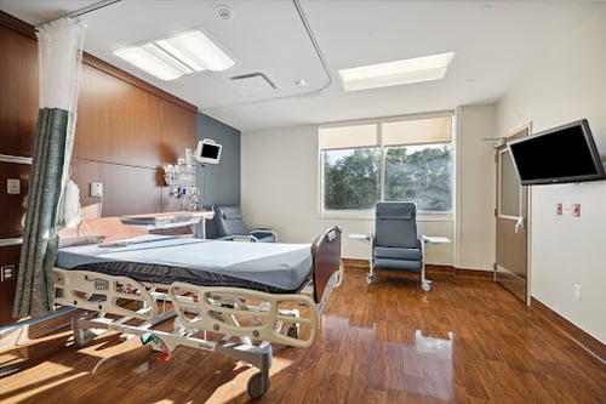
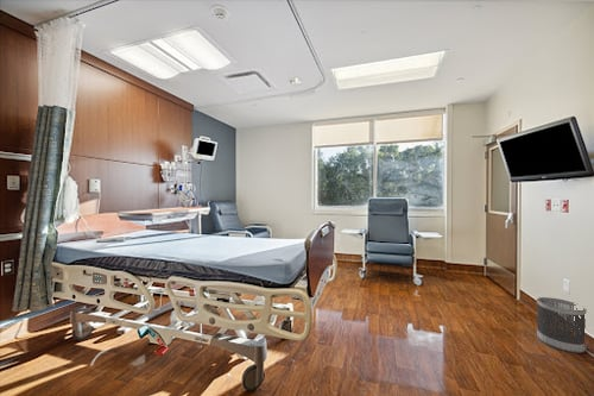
+ wastebasket [536,296,587,354]
